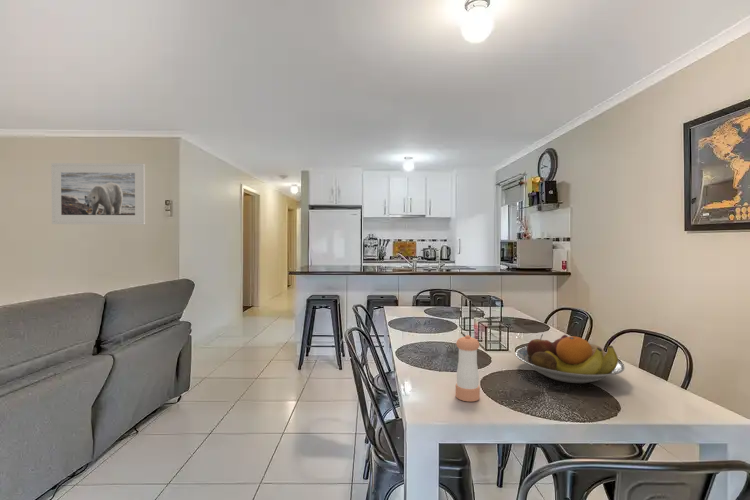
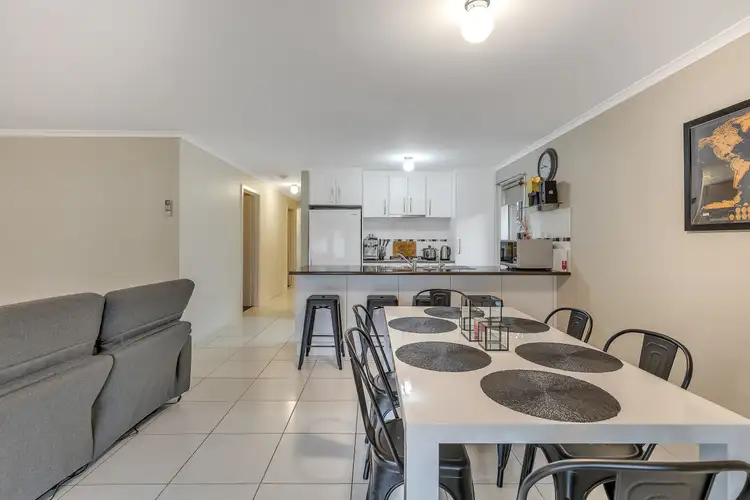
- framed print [50,162,146,225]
- fruit bowl [514,333,626,384]
- pepper shaker [455,334,481,403]
